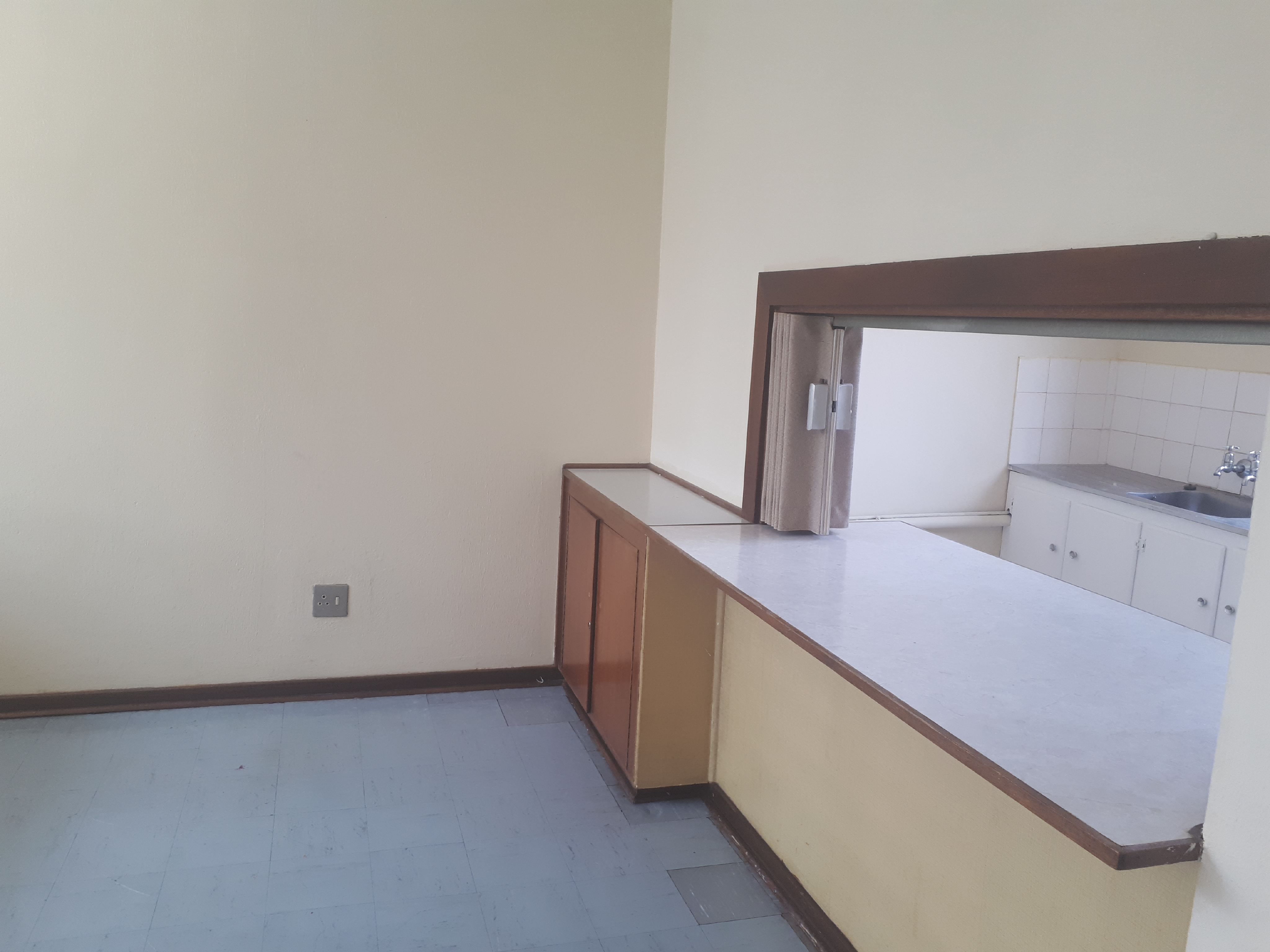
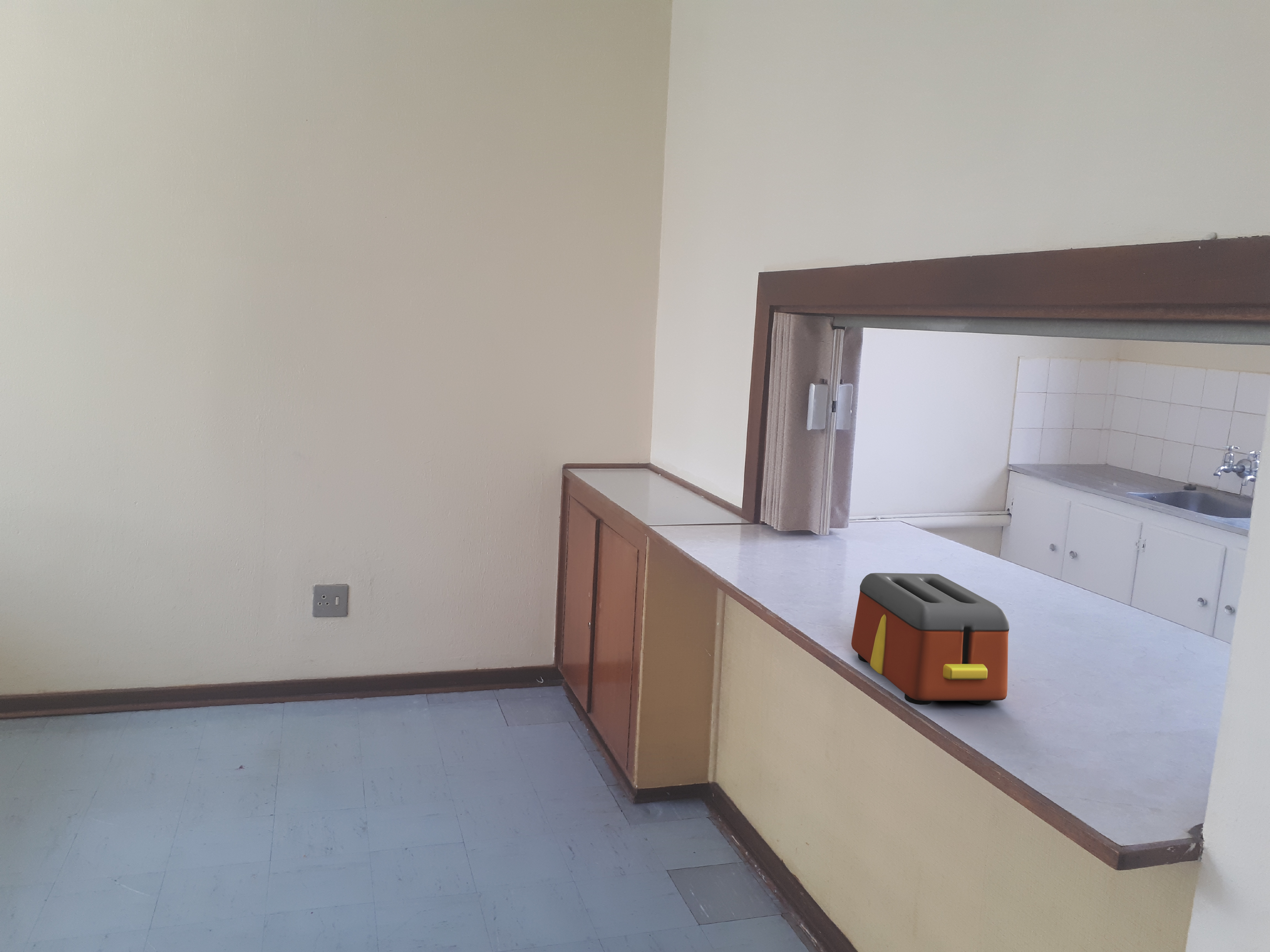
+ toaster [851,573,1010,705]
